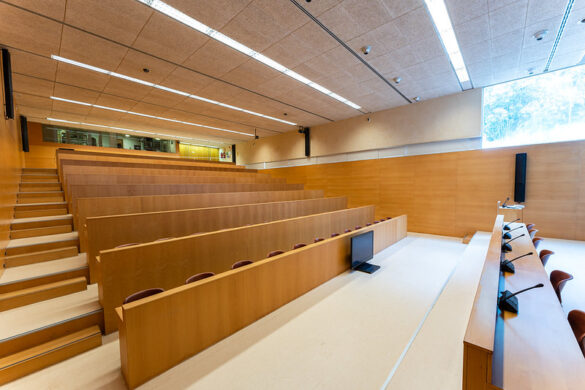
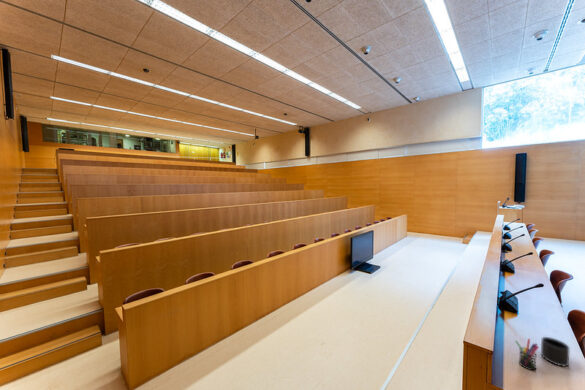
+ mug [540,336,571,368]
+ pen holder [514,338,540,371]
